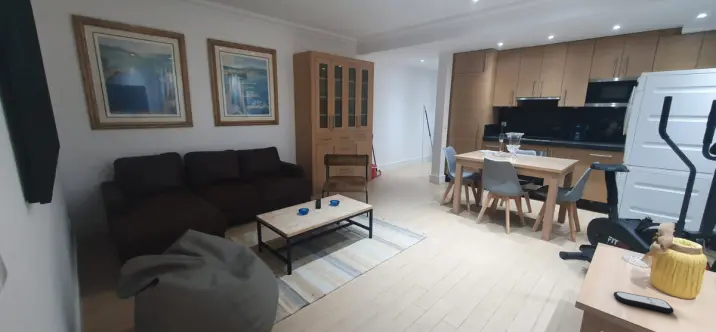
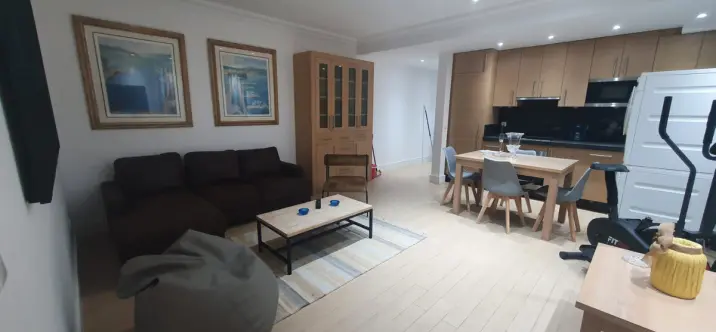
- remote control [613,290,675,314]
